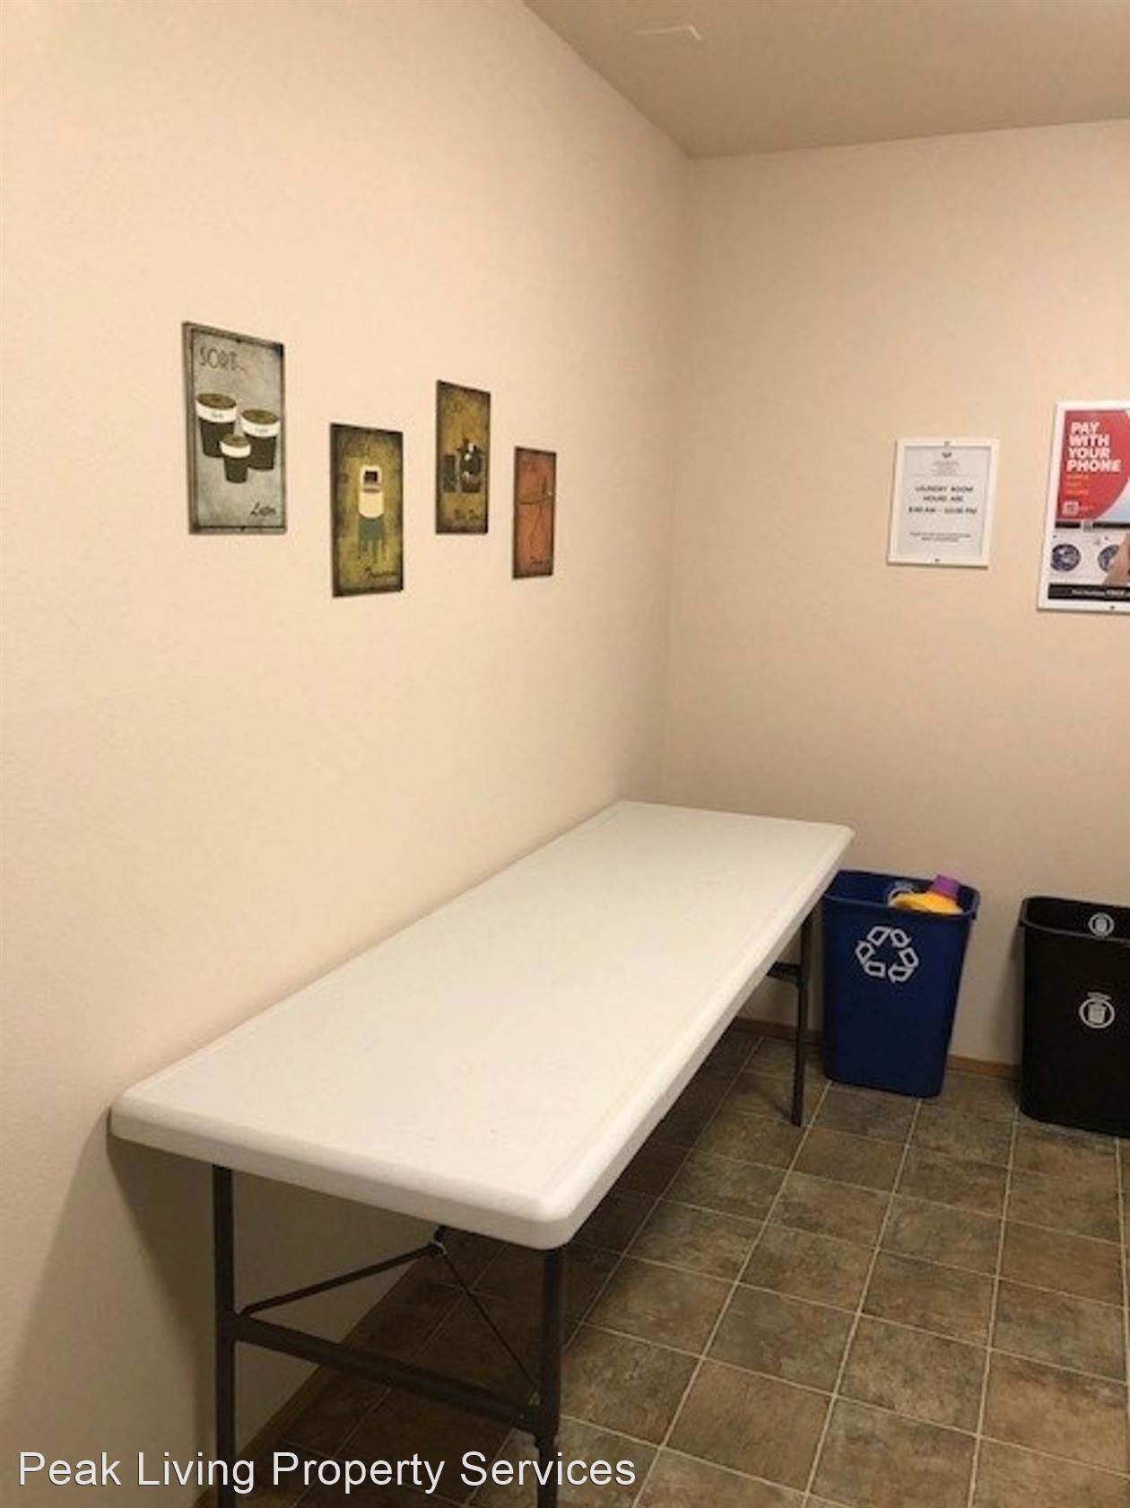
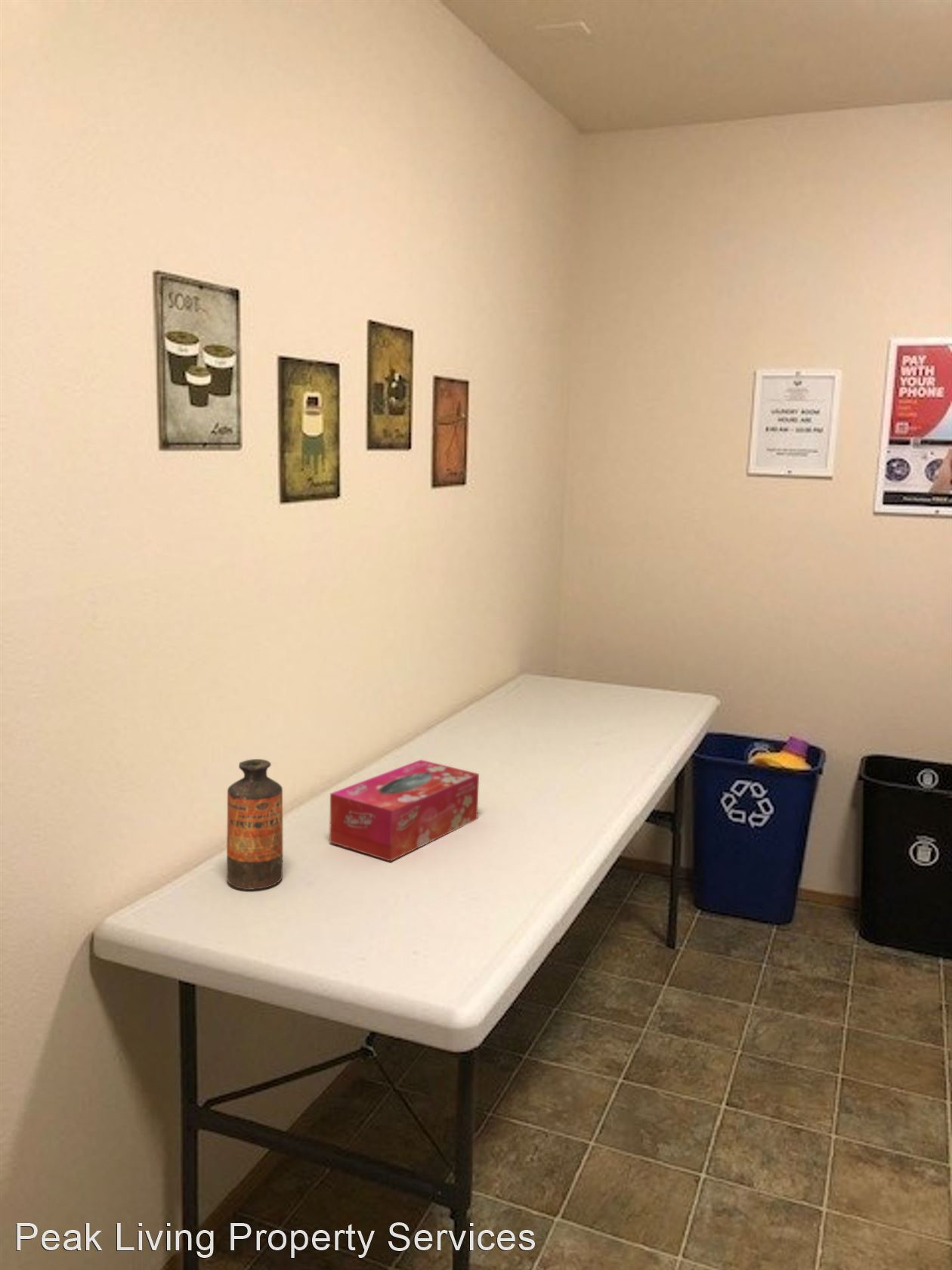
+ tissue box [329,759,480,862]
+ bottle [226,758,283,891]
